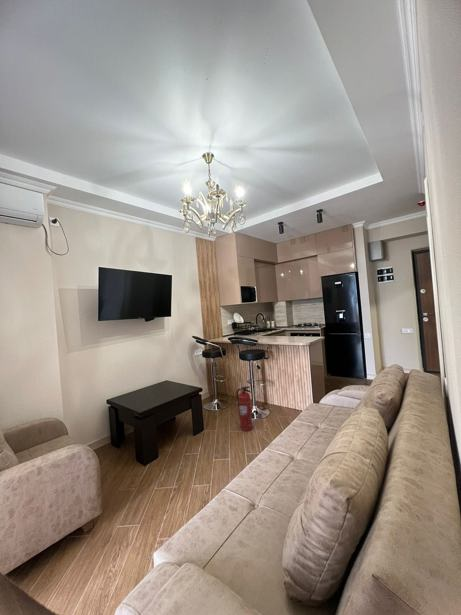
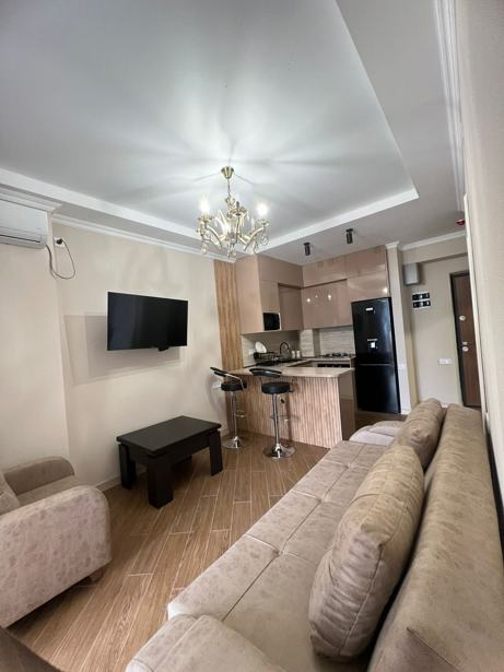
- fire extinguisher [236,385,254,432]
